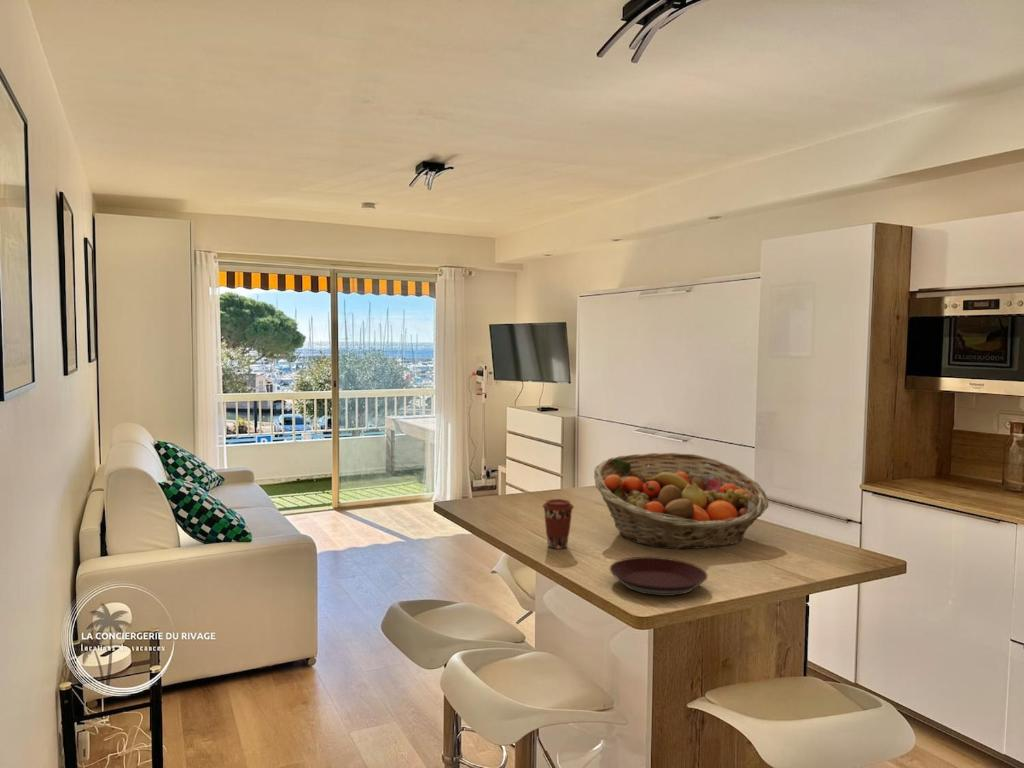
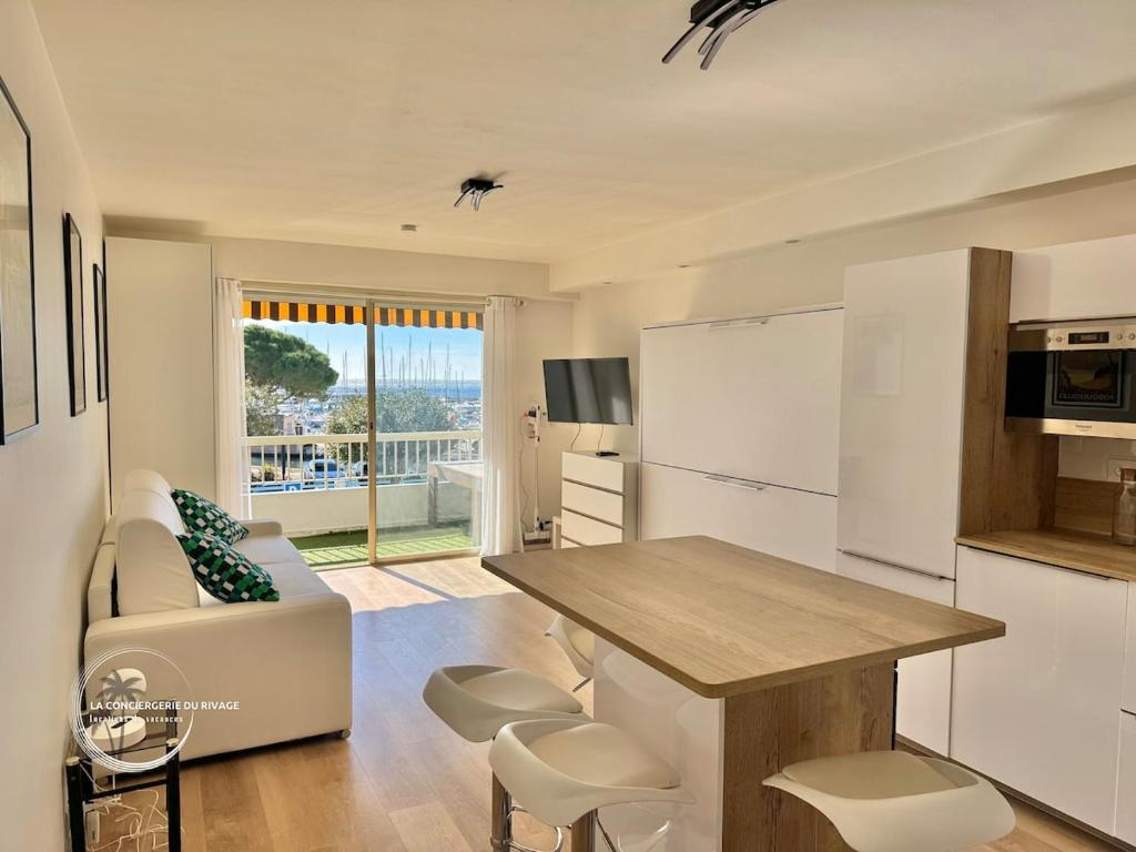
- coffee cup [542,498,575,550]
- plate [609,556,708,597]
- fruit basket [593,452,770,550]
